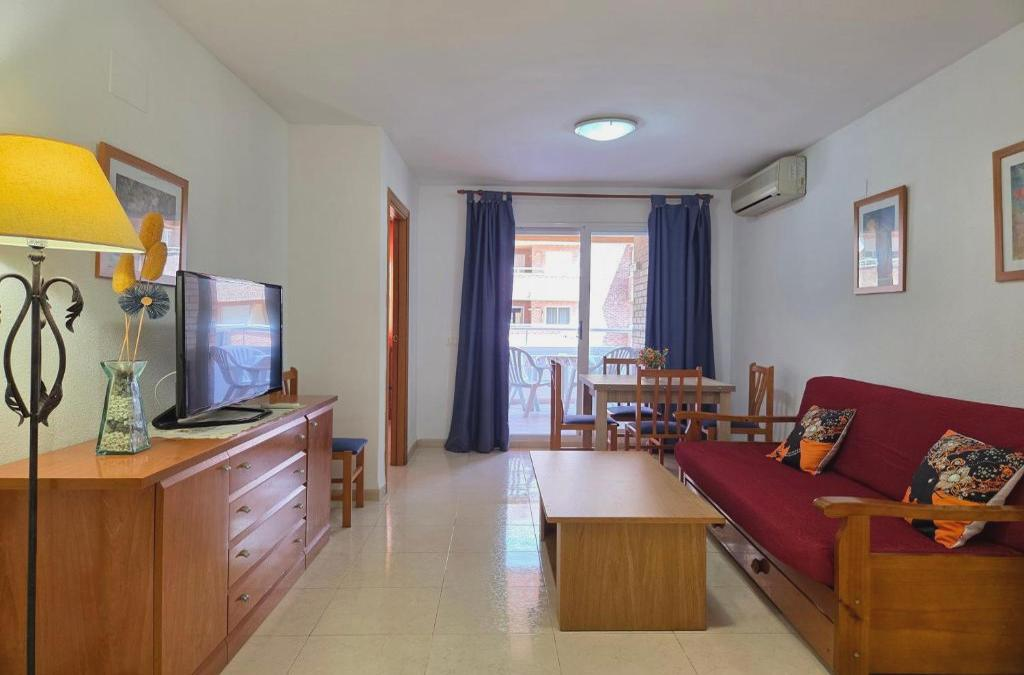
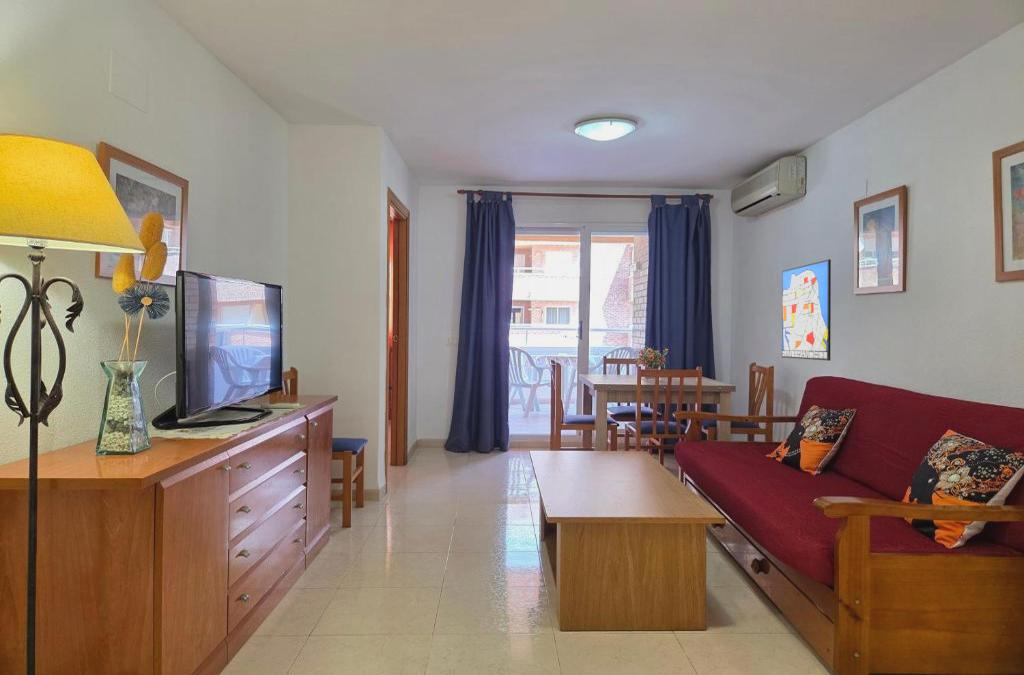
+ wall art [781,258,832,362]
